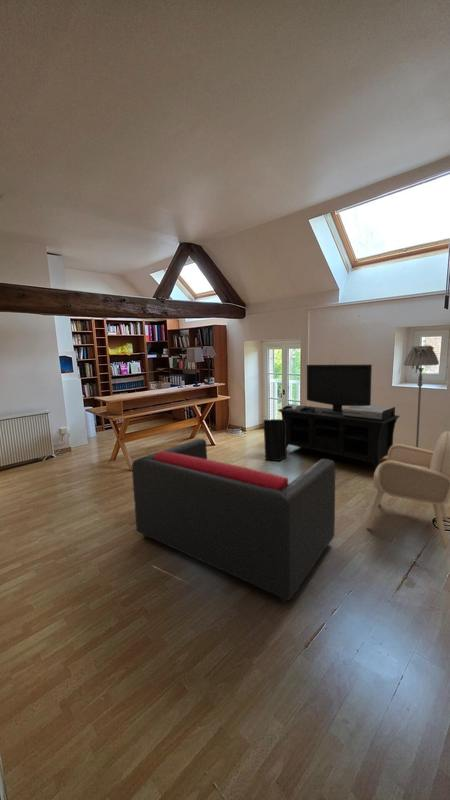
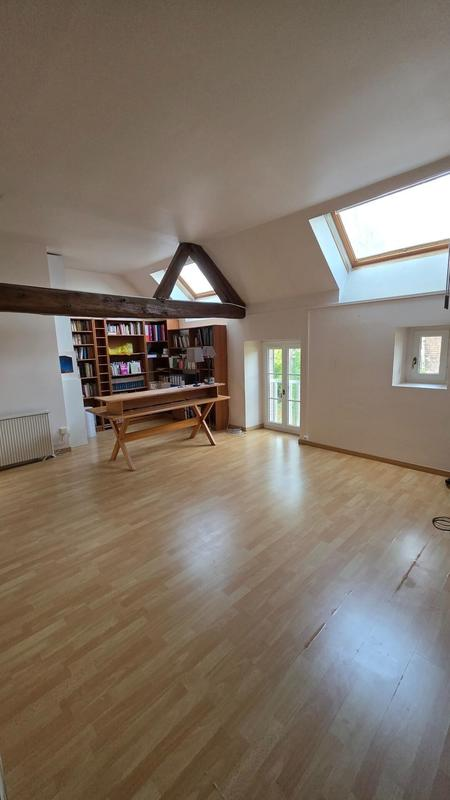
- sofa [131,438,336,604]
- armchair [366,430,450,550]
- floor lamp [403,345,440,448]
- media console [277,364,401,471]
- speaker [263,418,288,463]
